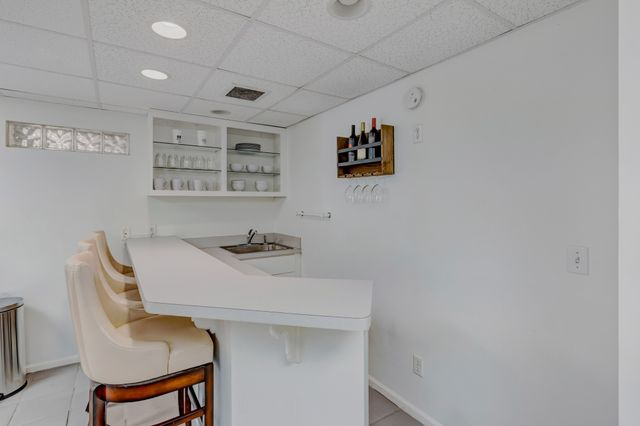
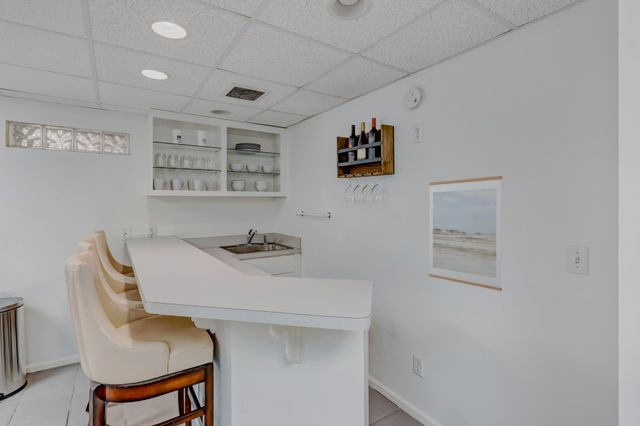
+ wall art [428,175,503,292]
